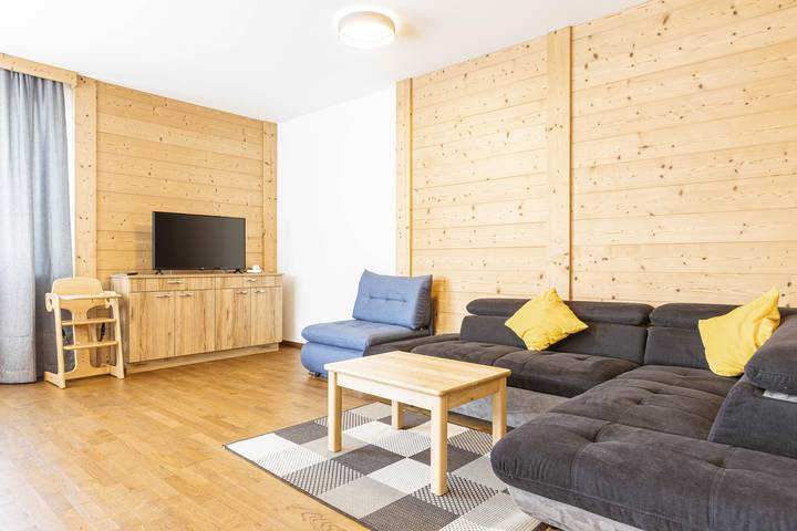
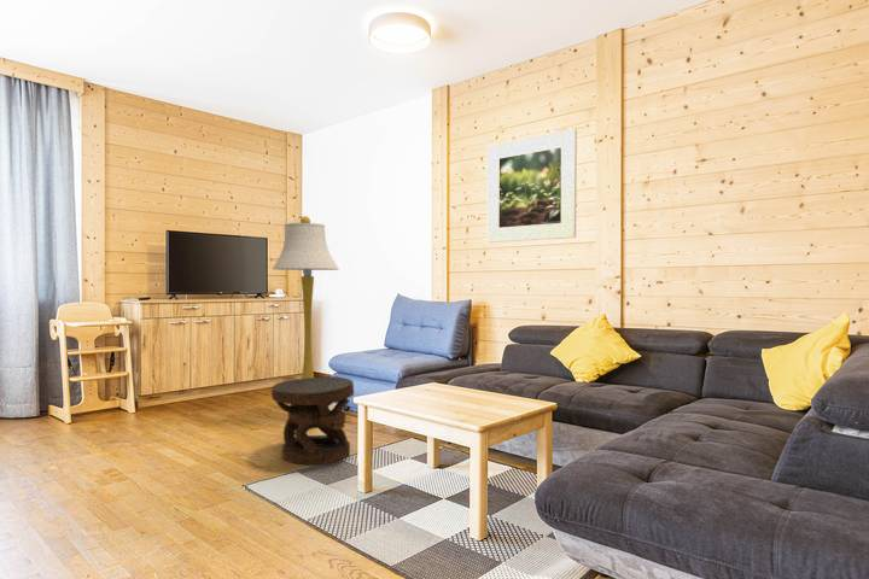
+ floor lamp [272,215,340,379]
+ side table [270,375,355,467]
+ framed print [486,128,578,244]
